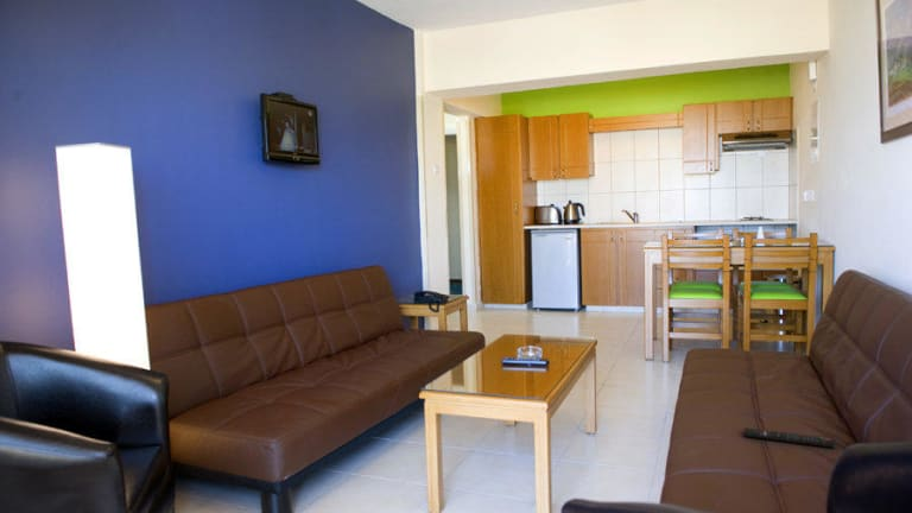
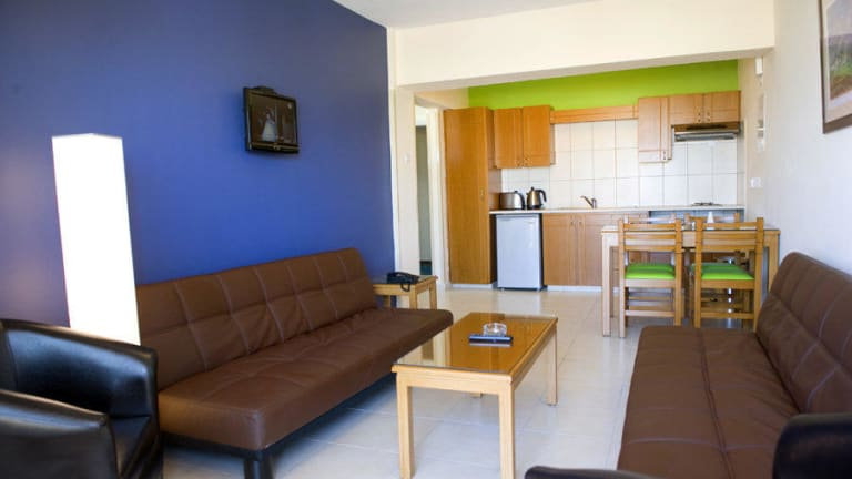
- remote control [742,426,836,449]
